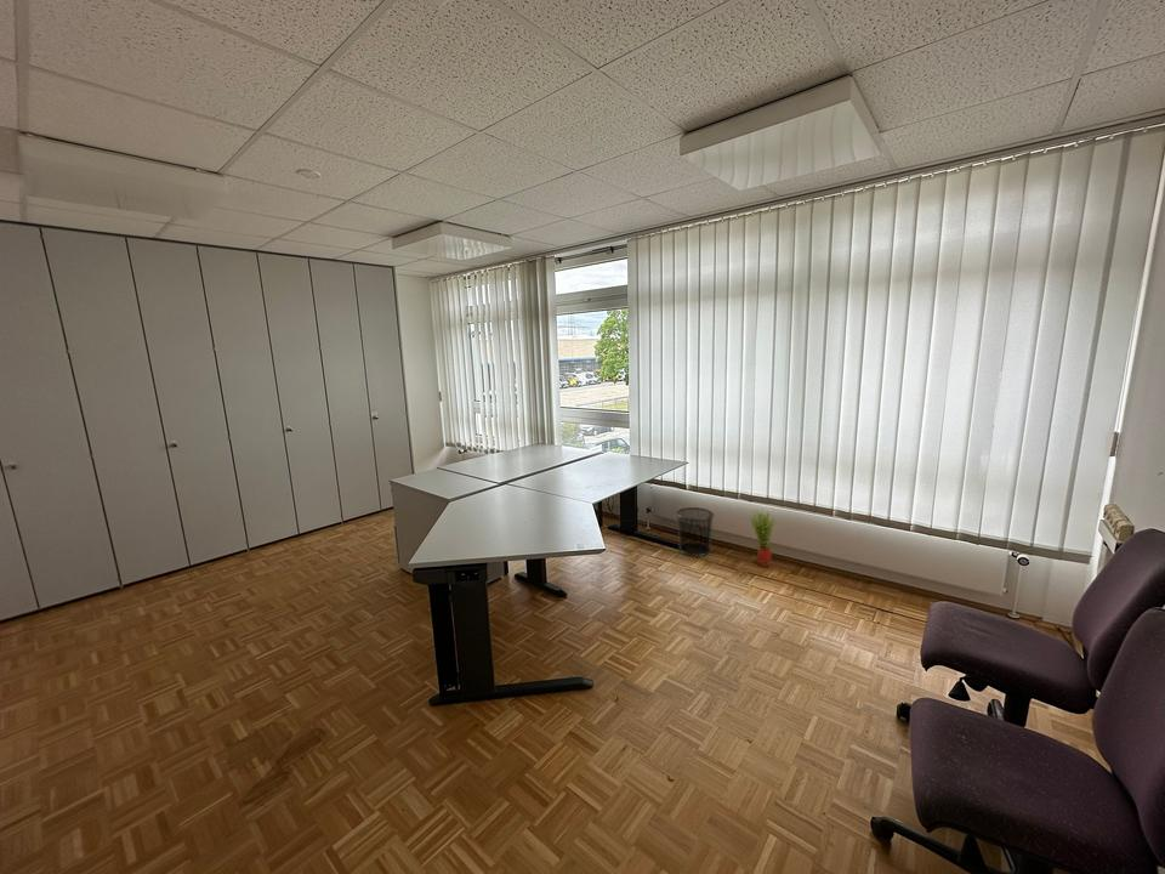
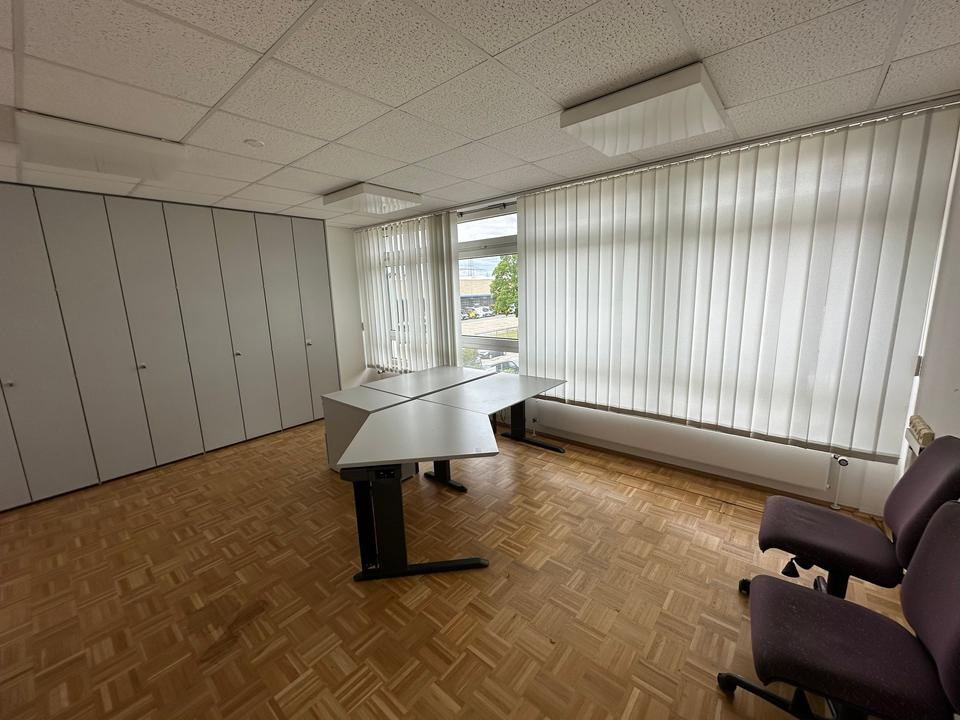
- potted plant [749,507,775,568]
- waste bin [675,506,715,557]
